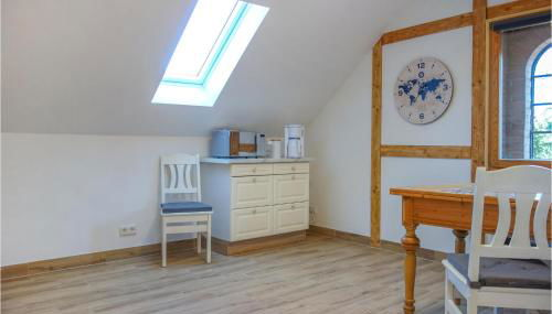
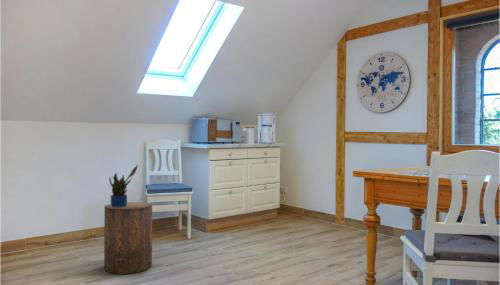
+ stool [103,201,153,275]
+ potted plant [108,164,139,207]
